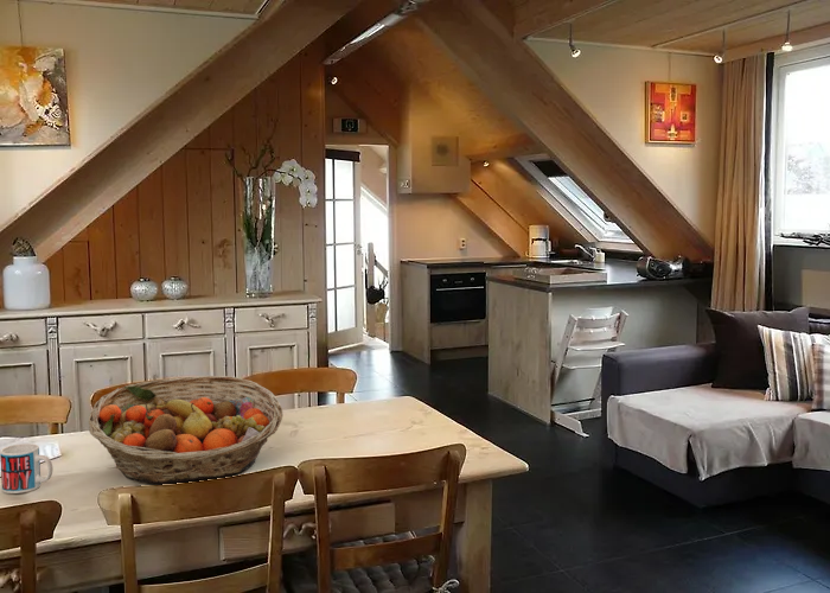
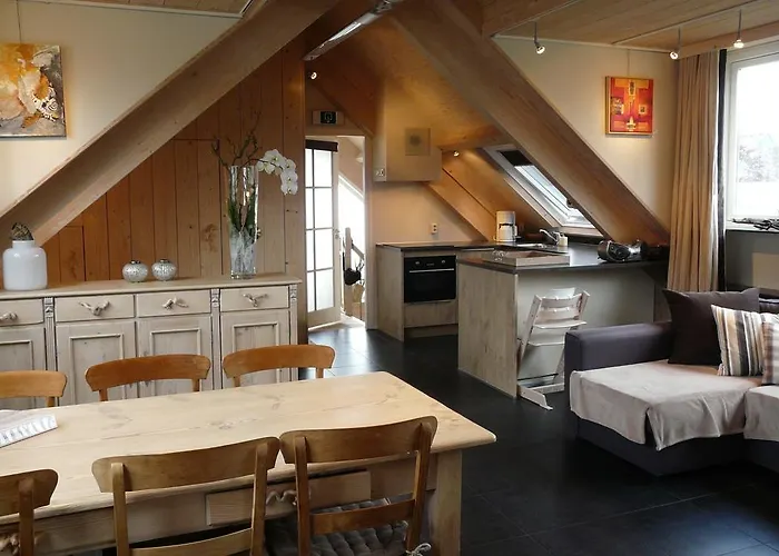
- mug [0,442,53,495]
- fruit basket [88,375,283,484]
